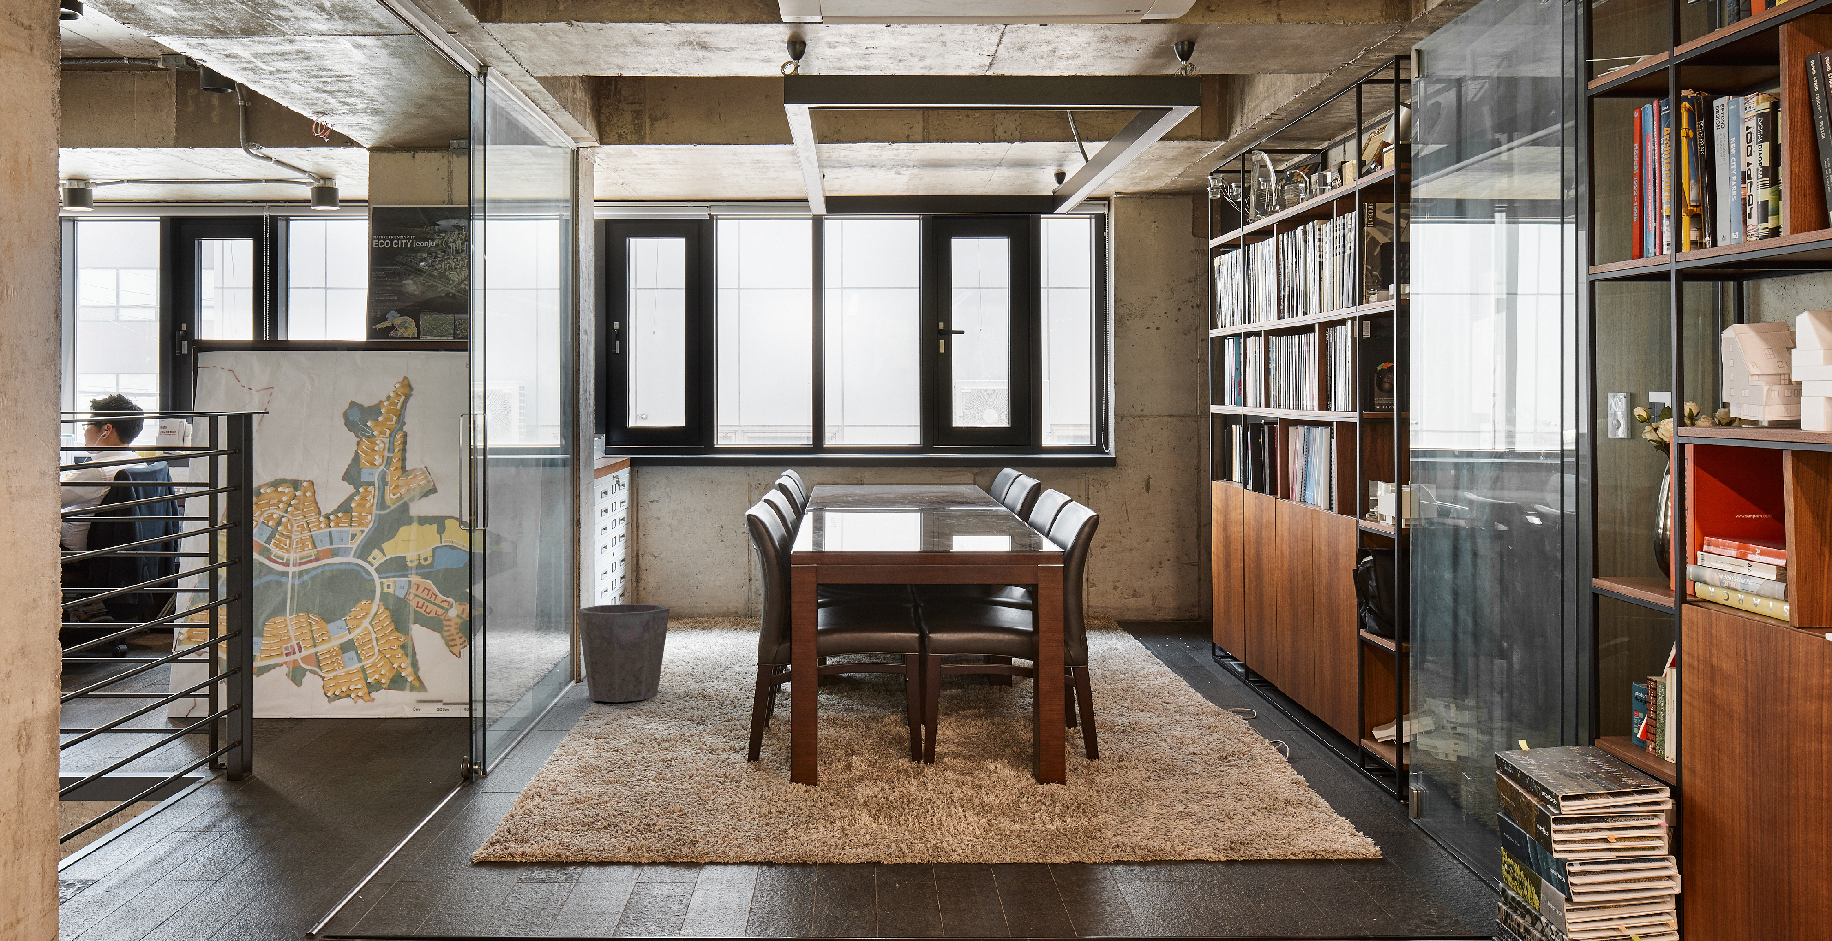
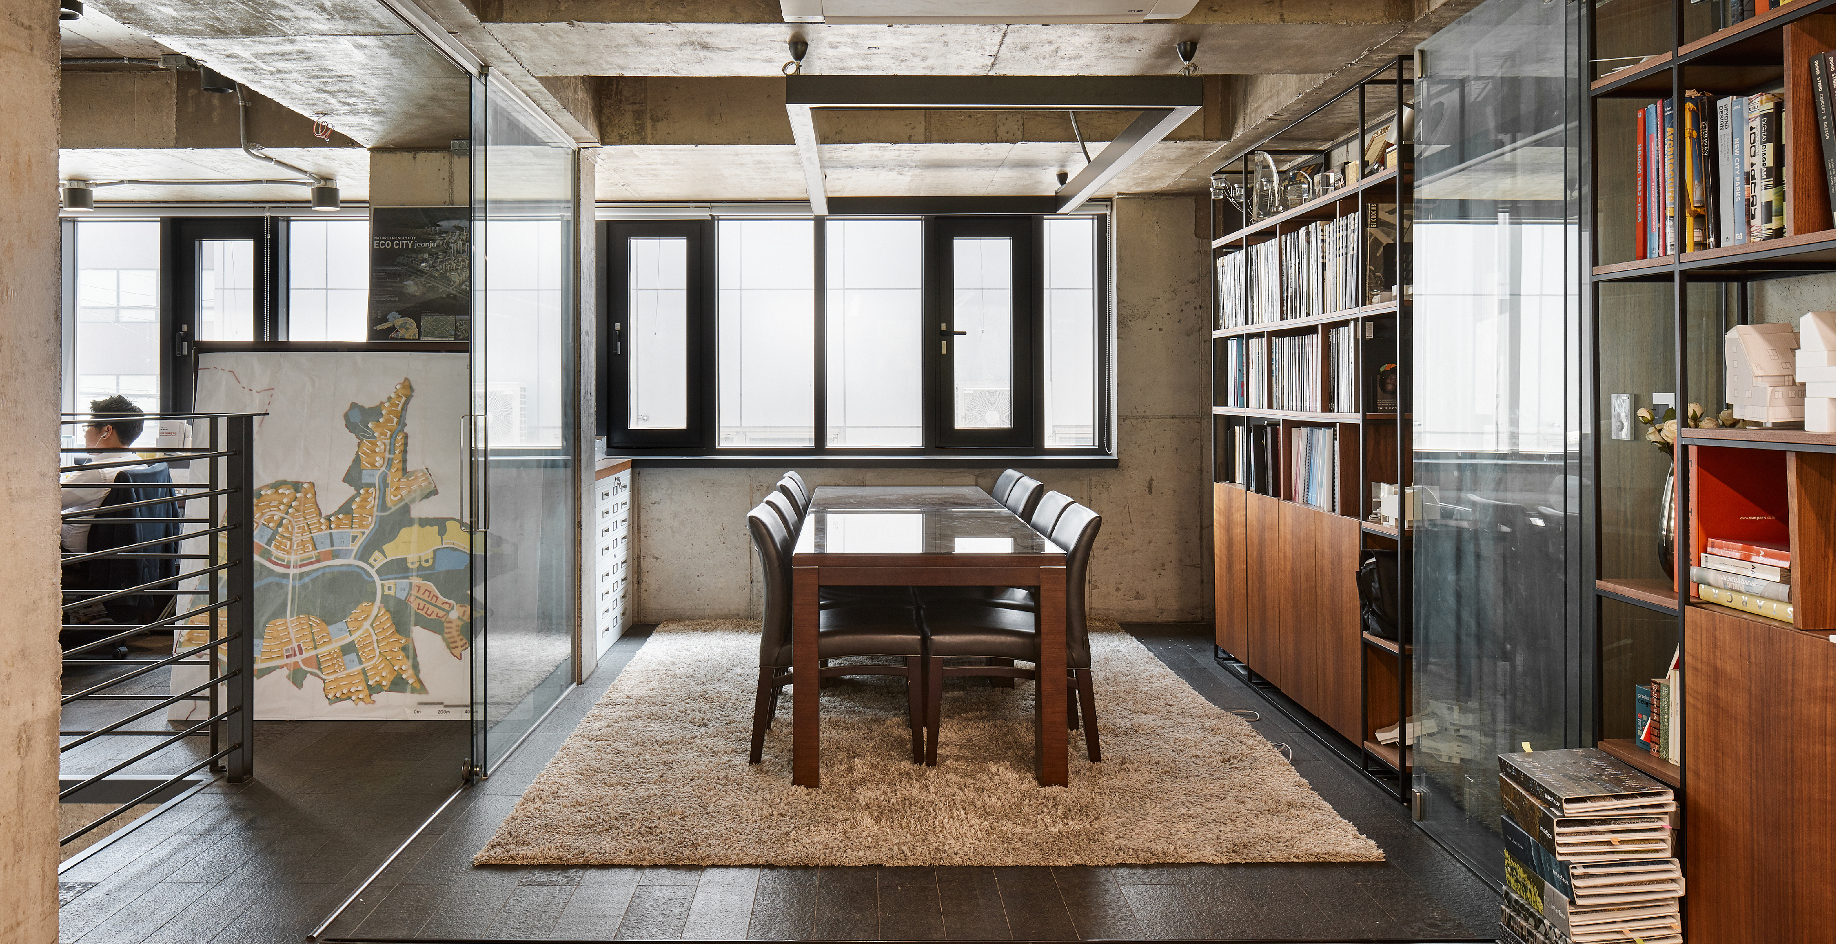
- waste bin [577,604,670,702]
